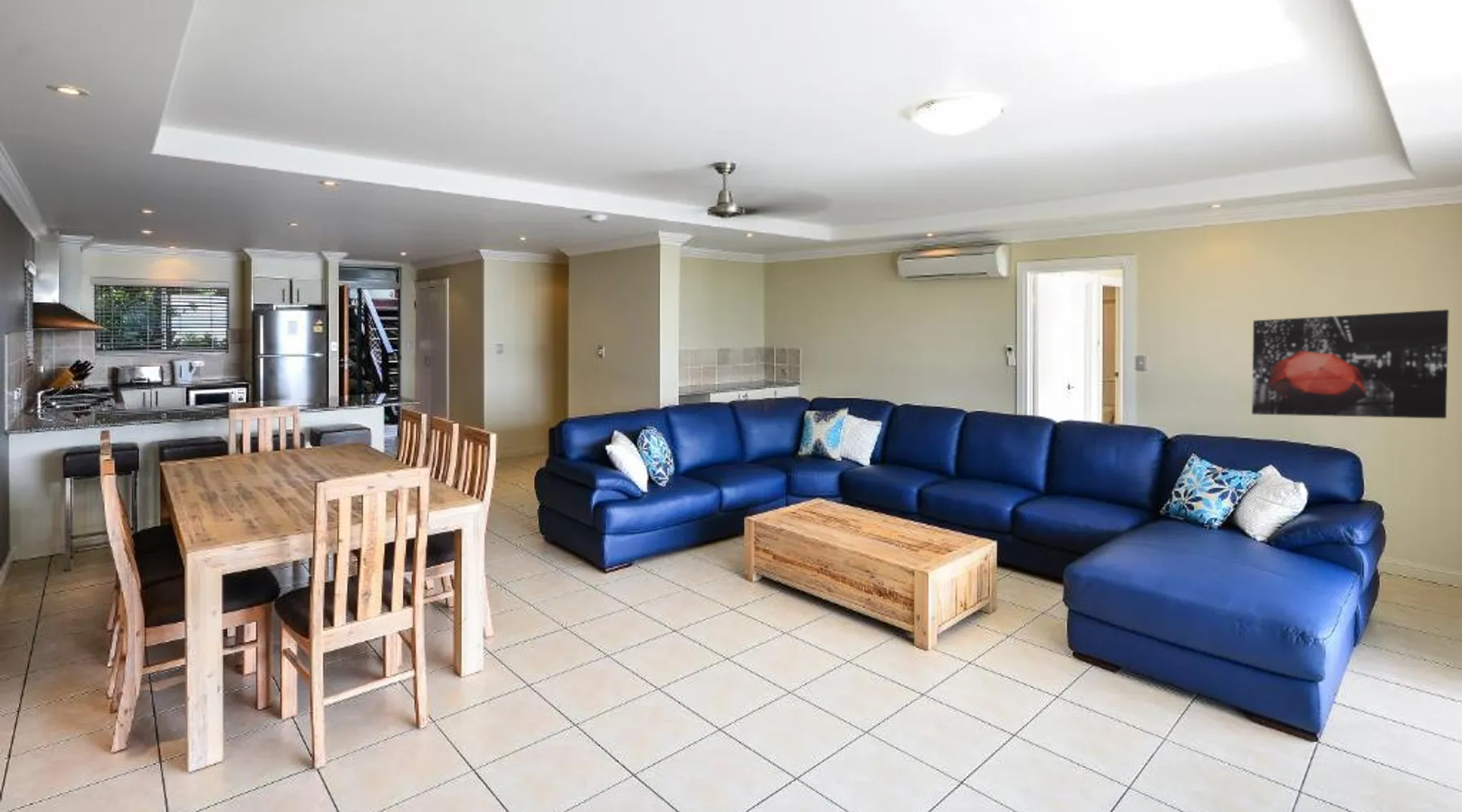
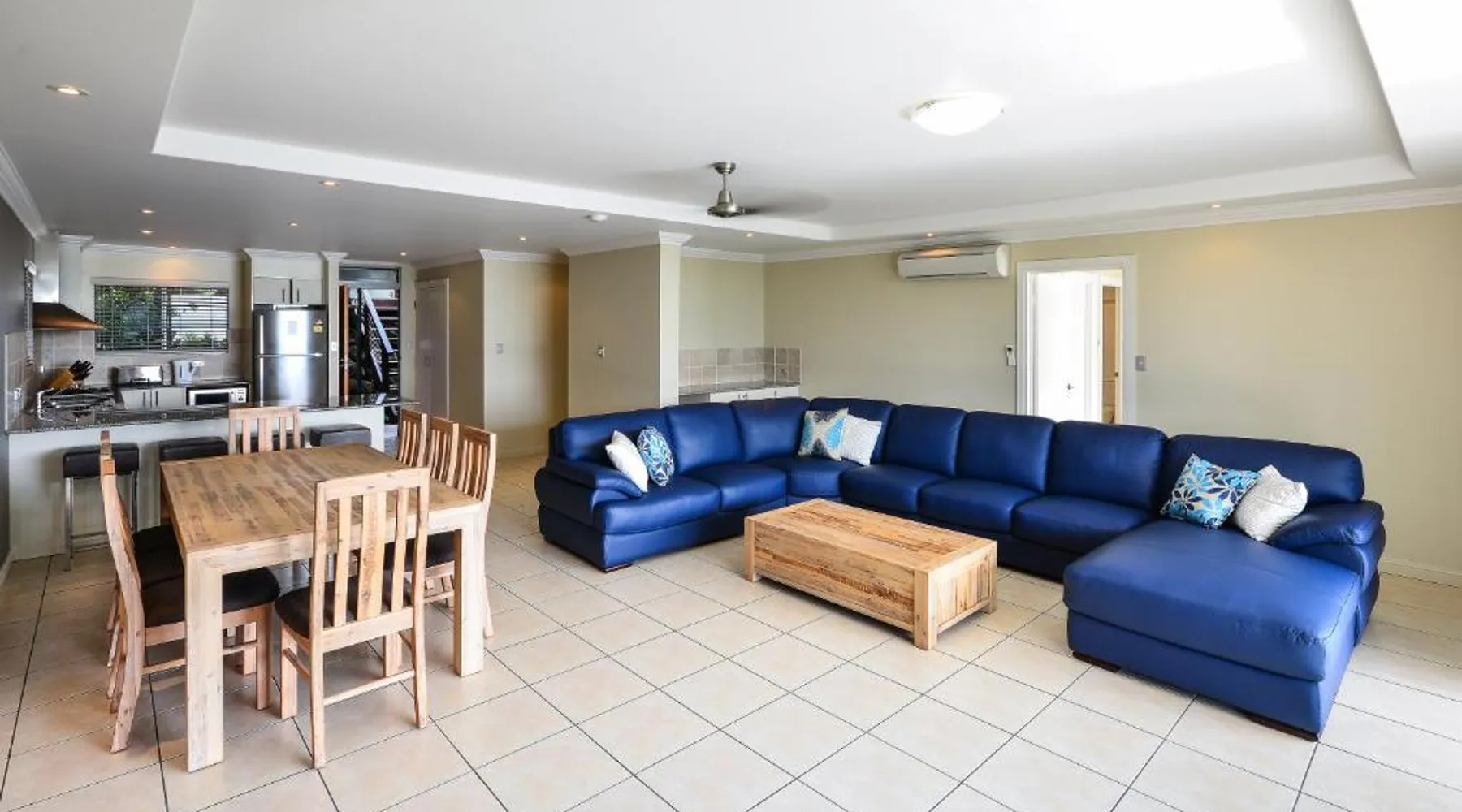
- wall art [1251,309,1450,419]
